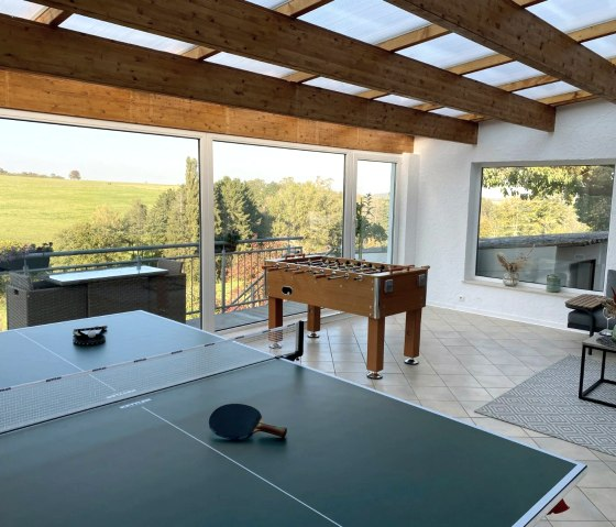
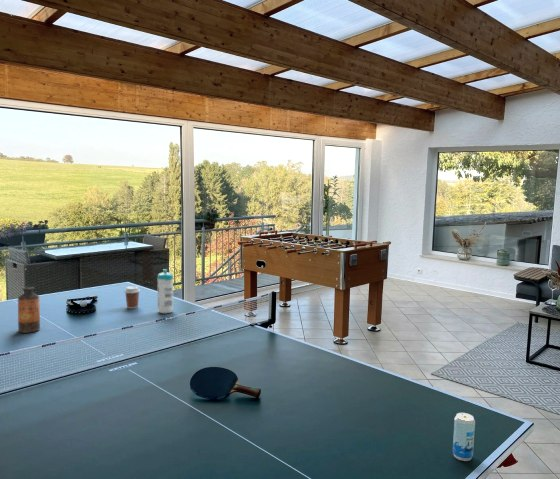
+ coffee cup [123,285,141,309]
+ bottle [17,286,41,334]
+ beverage can [452,412,476,462]
+ water bottle [156,268,174,314]
